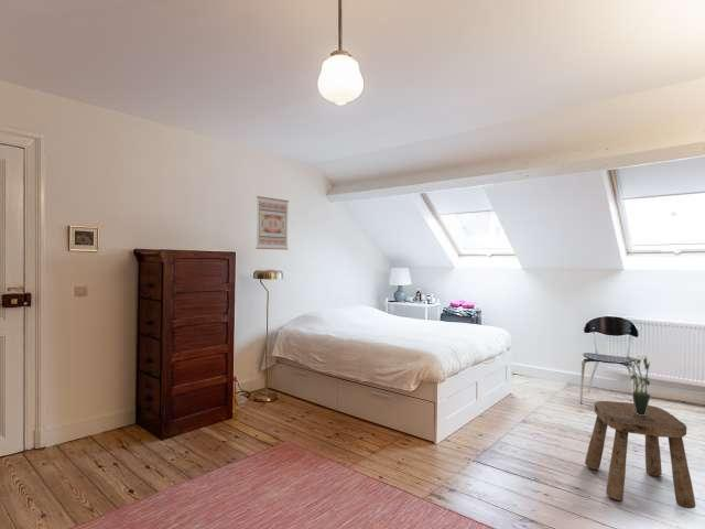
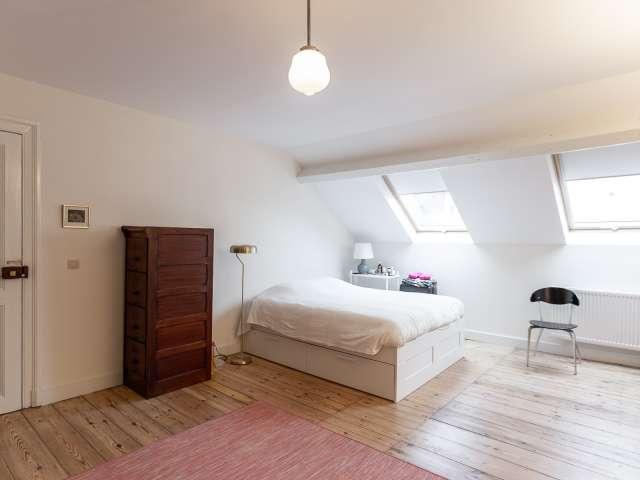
- wall art [256,195,290,251]
- stool [584,400,696,509]
- potted plant [626,355,651,415]
